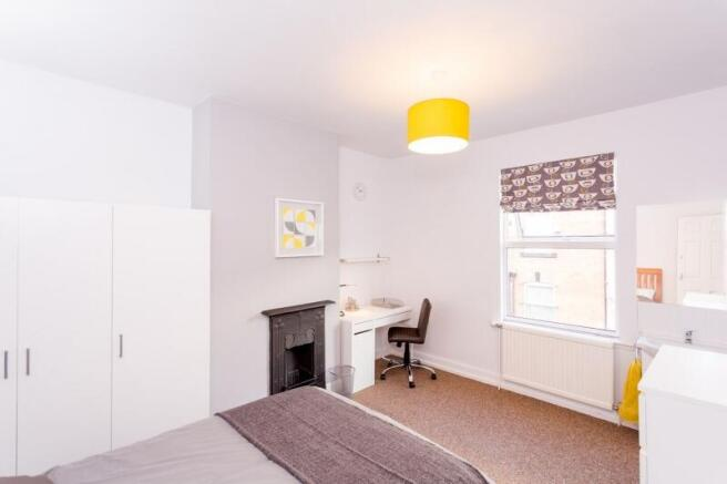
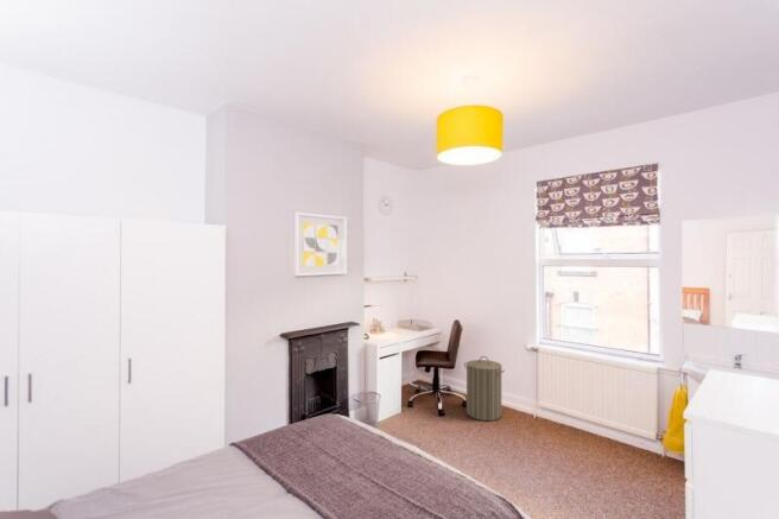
+ laundry hamper [463,355,506,422]
